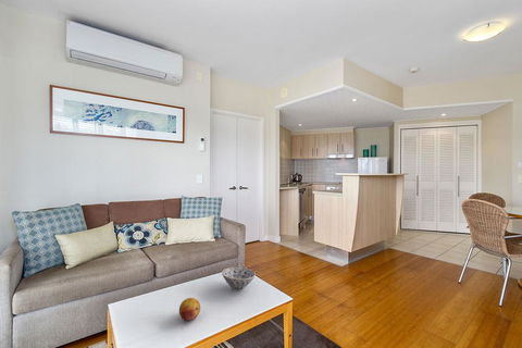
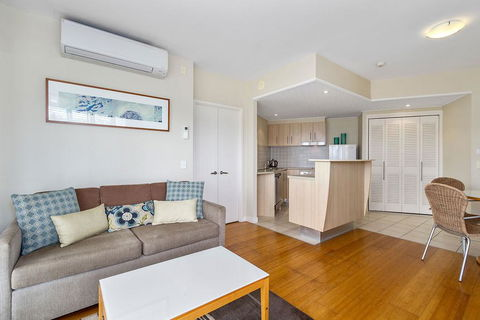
- fruit [178,297,201,322]
- bowl [221,266,257,291]
